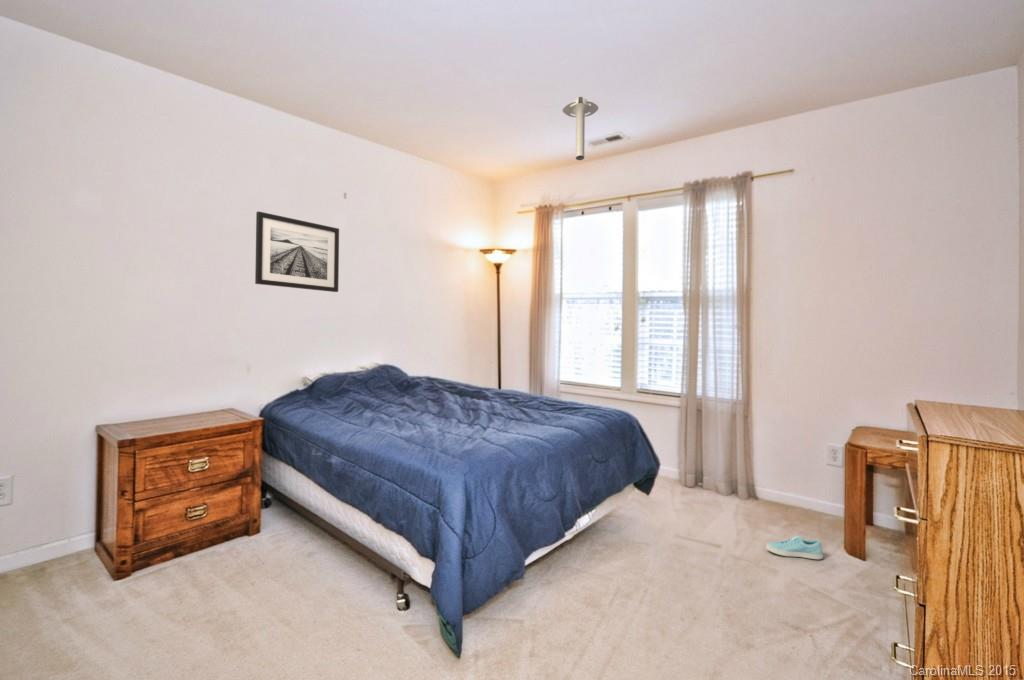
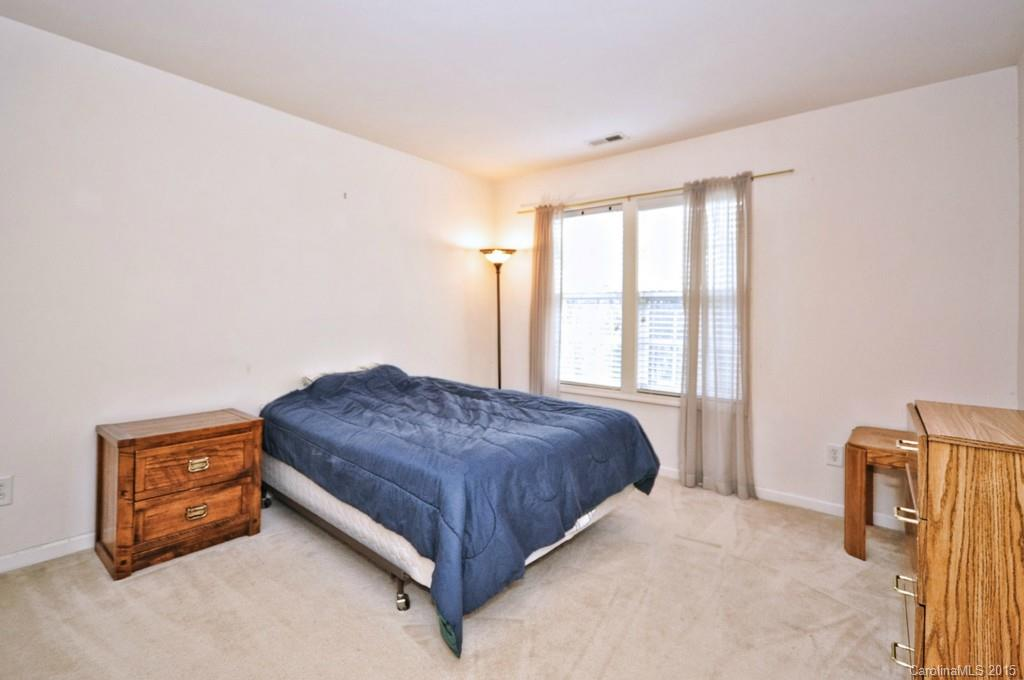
- sneaker [765,534,824,560]
- wall art [254,210,340,293]
- ceiling light [562,96,599,161]
